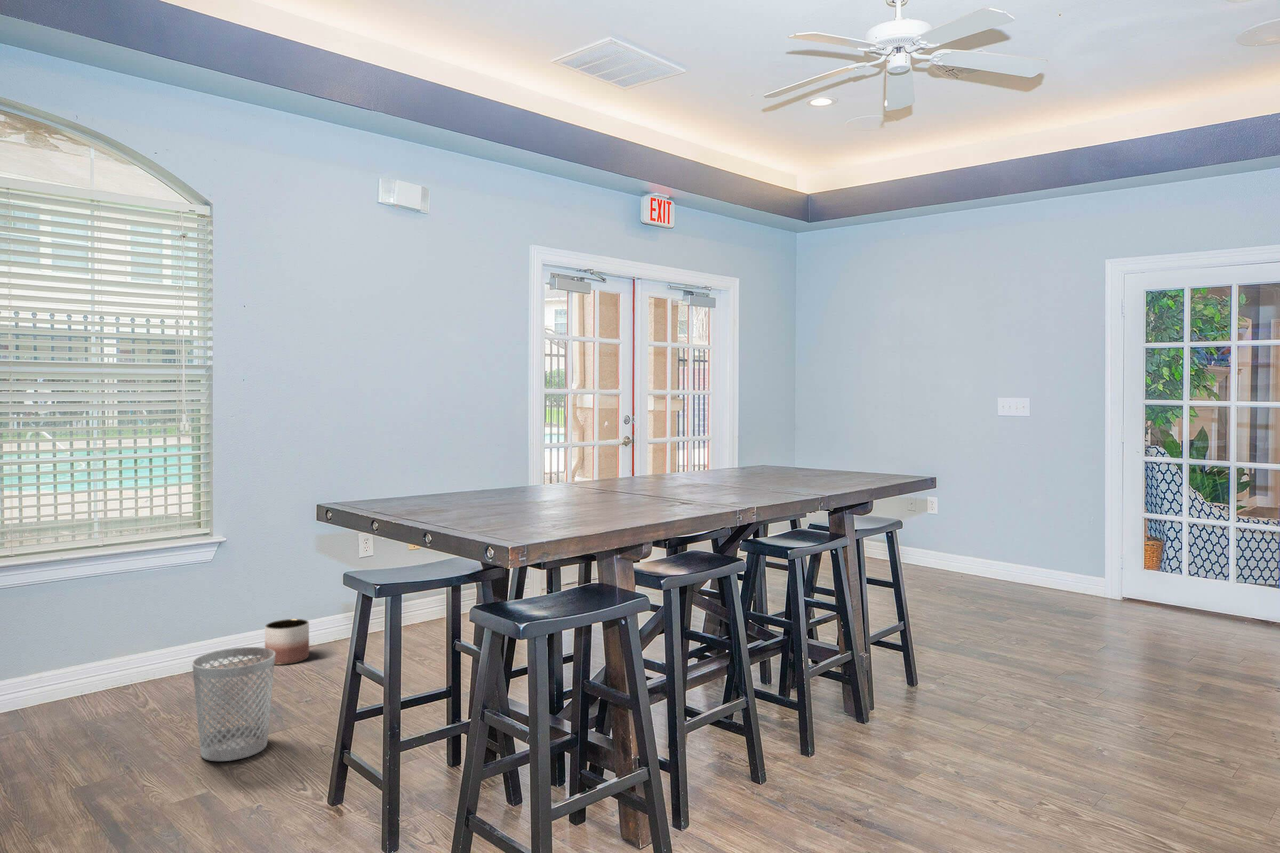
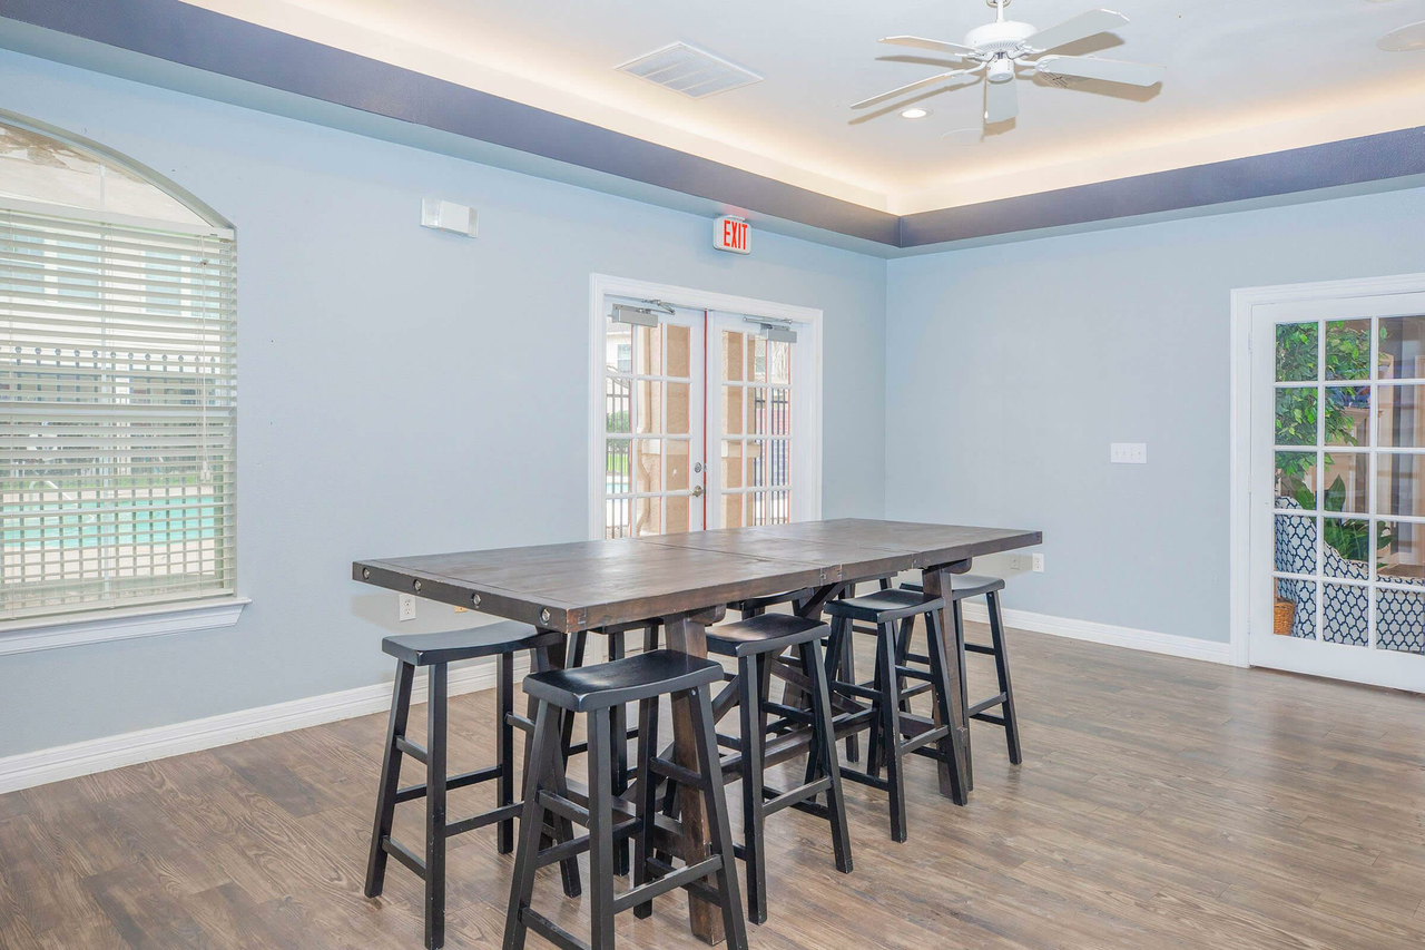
- wastebasket [191,646,275,762]
- planter [264,618,310,666]
